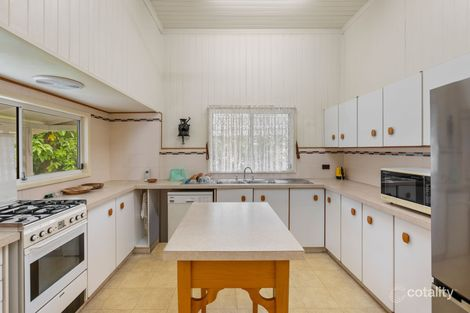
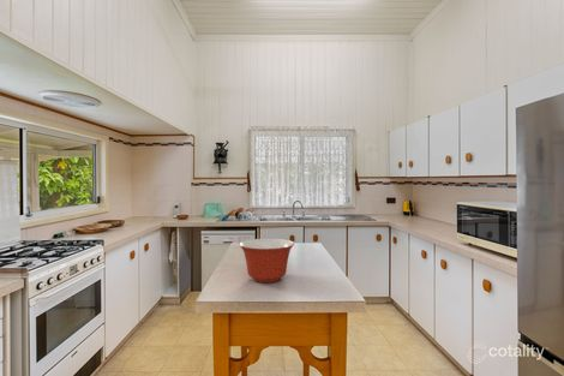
+ mixing bowl [238,238,295,284]
